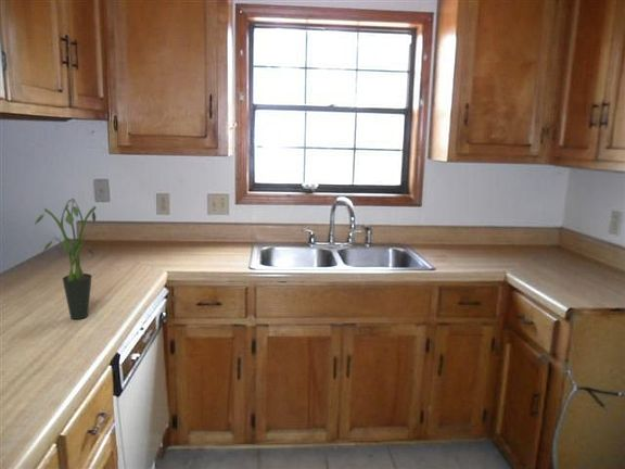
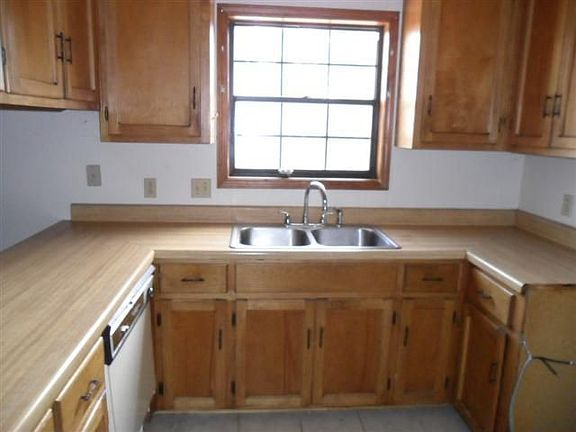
- potted plant [34,198,97,320]
